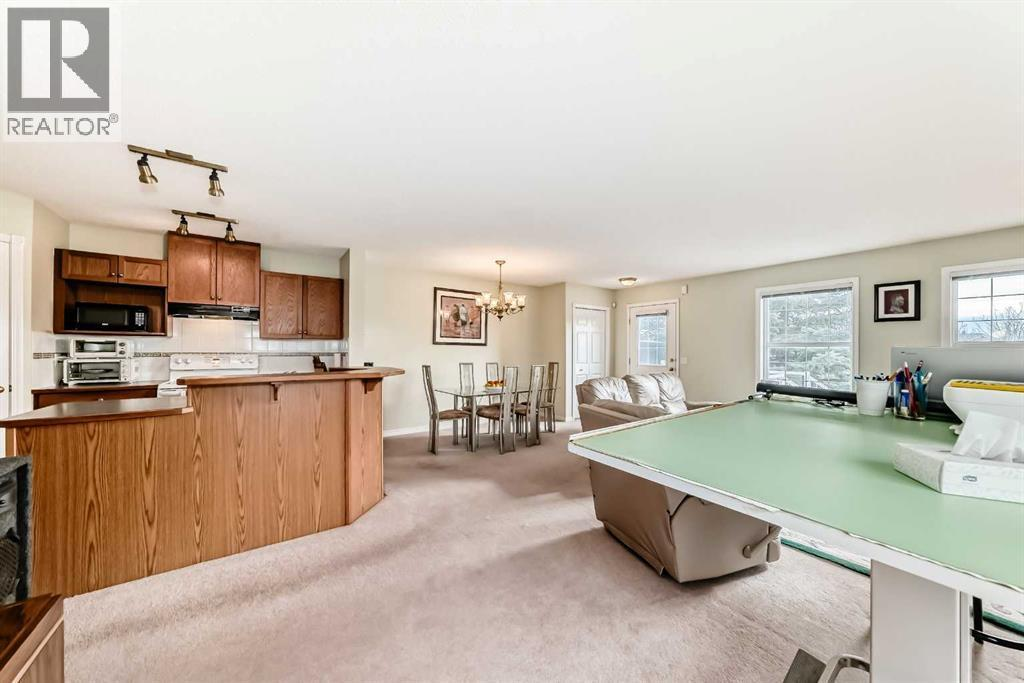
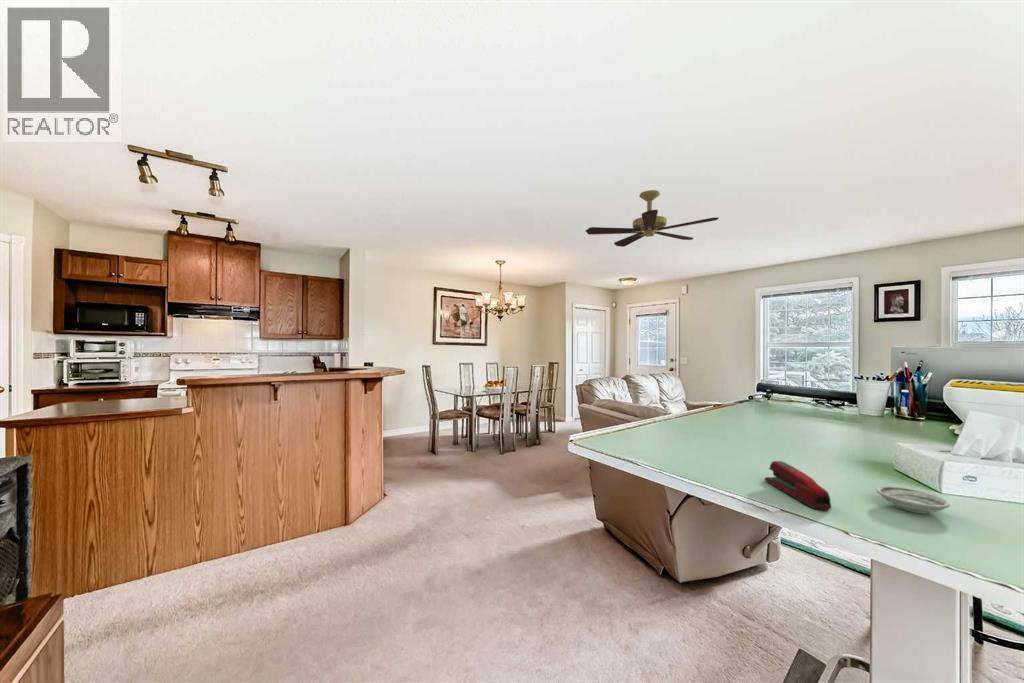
+ ceiling fan [585,189,720,248]
+ stapler [763,460,832,511]
+ saucer [875,485,951,514]
